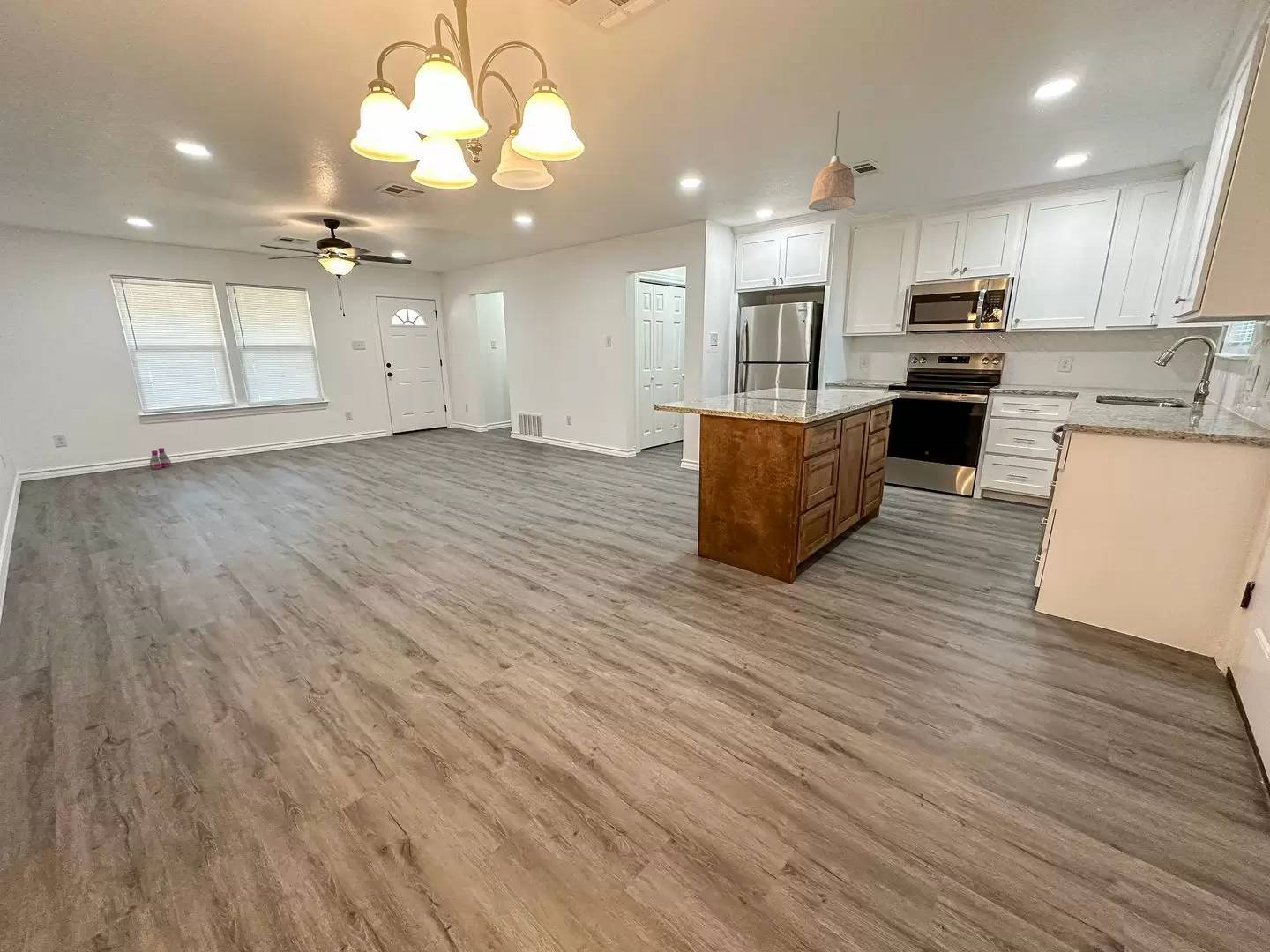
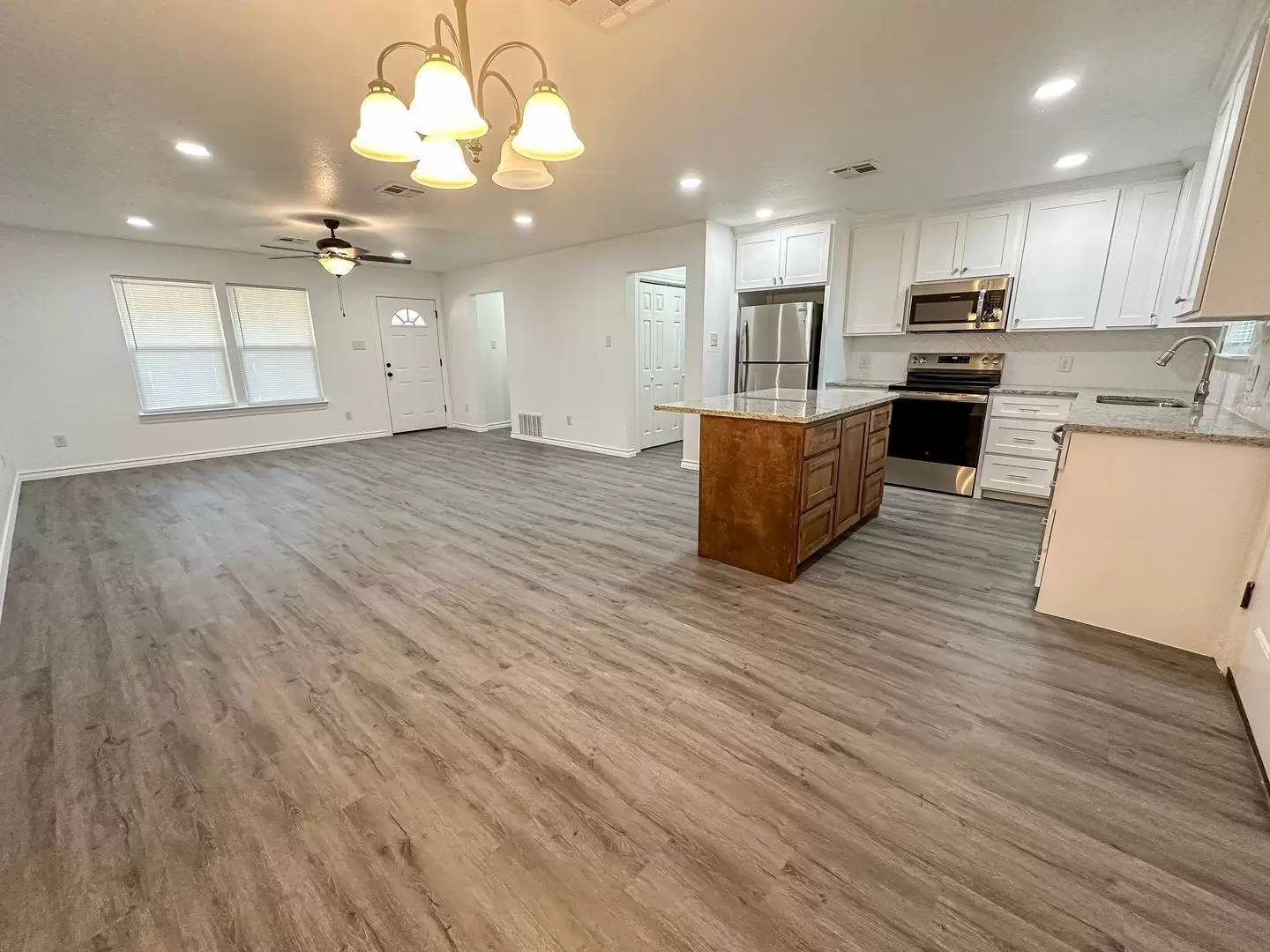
- pendant lamp [808,110,856,212]
- boots [149,447,172,470]
